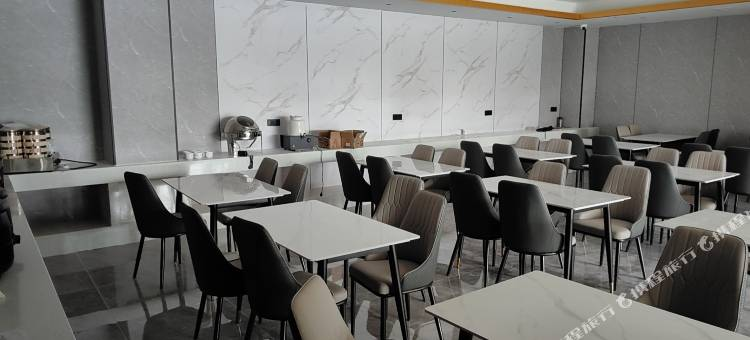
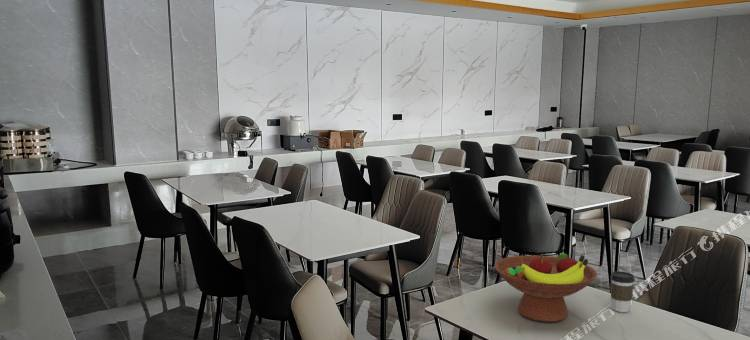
+ fruit bowl [494,252,598,323]
+ coffee cup [609,270,636,313]
